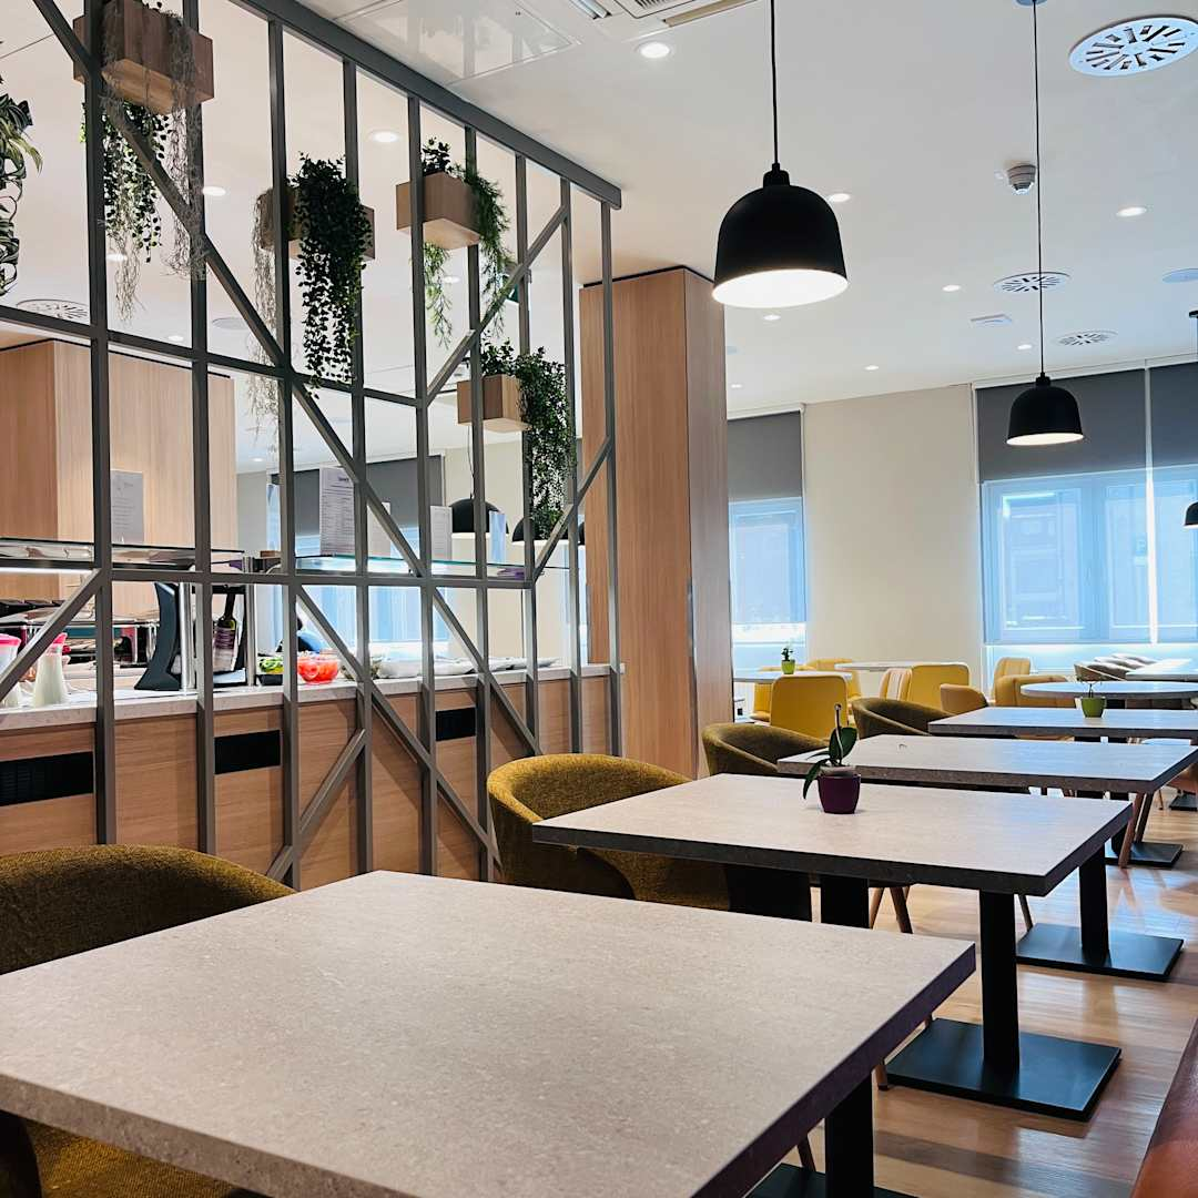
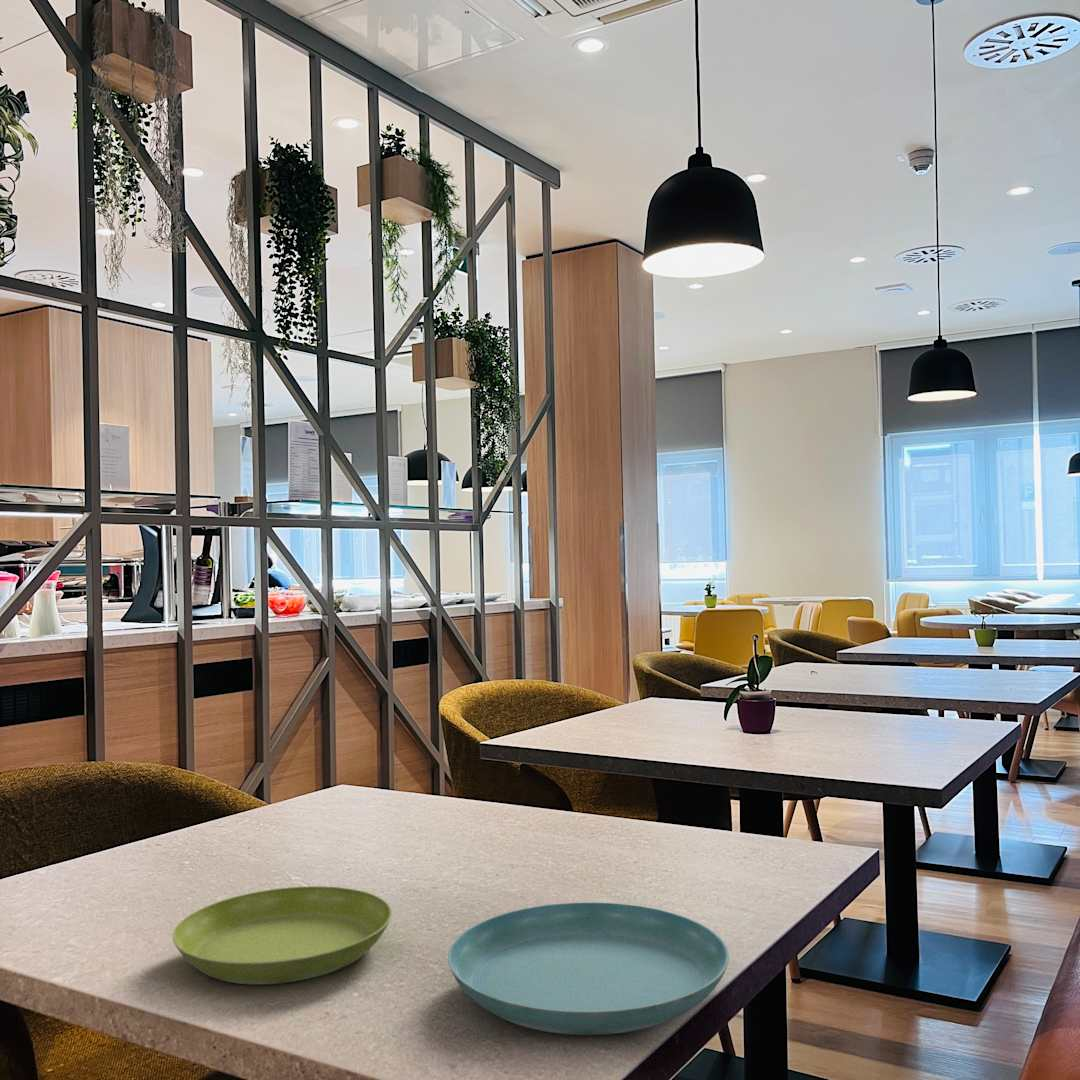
+ saucer [171,885,393,986]
+ saucer [447,901,730,1036]
